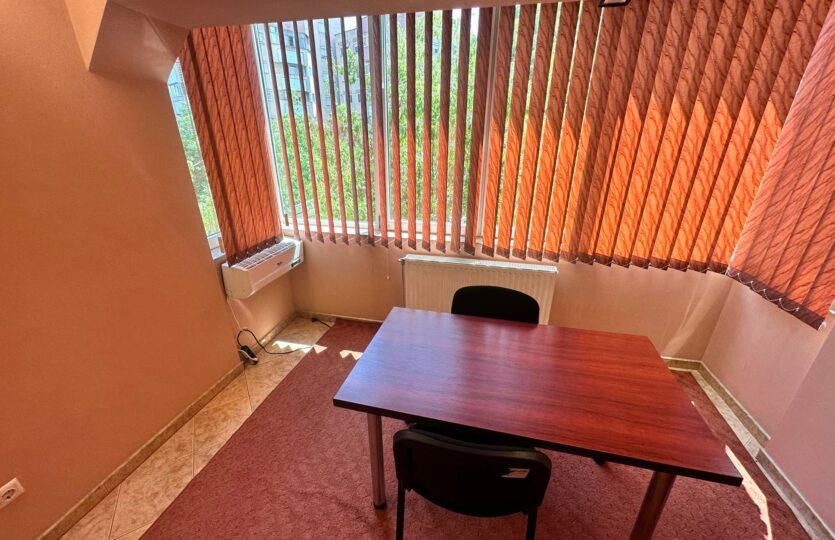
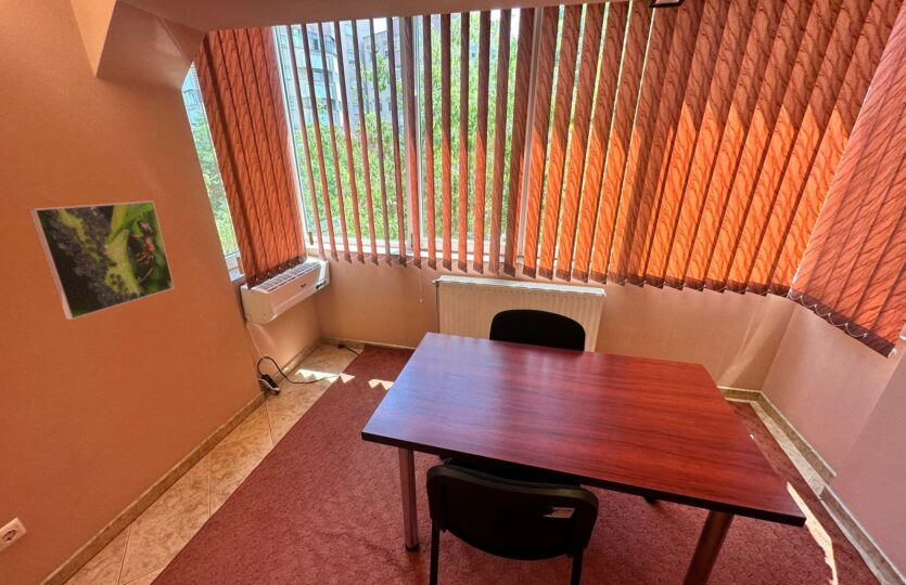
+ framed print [27,200,176,321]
